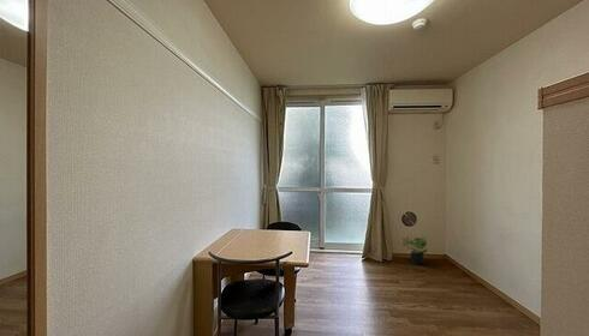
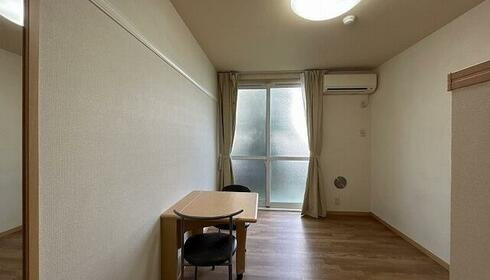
- potted plant [400,235,428,265]
